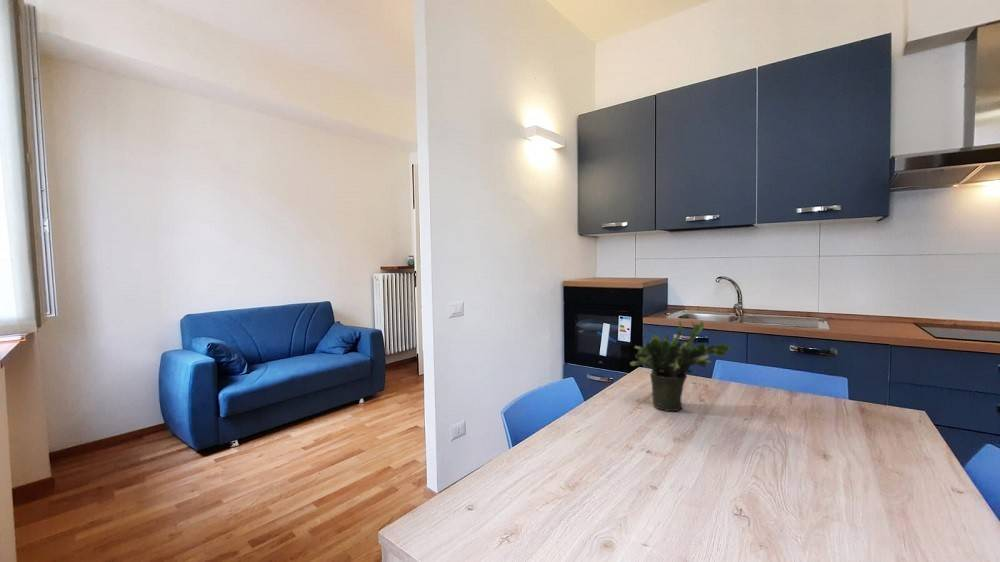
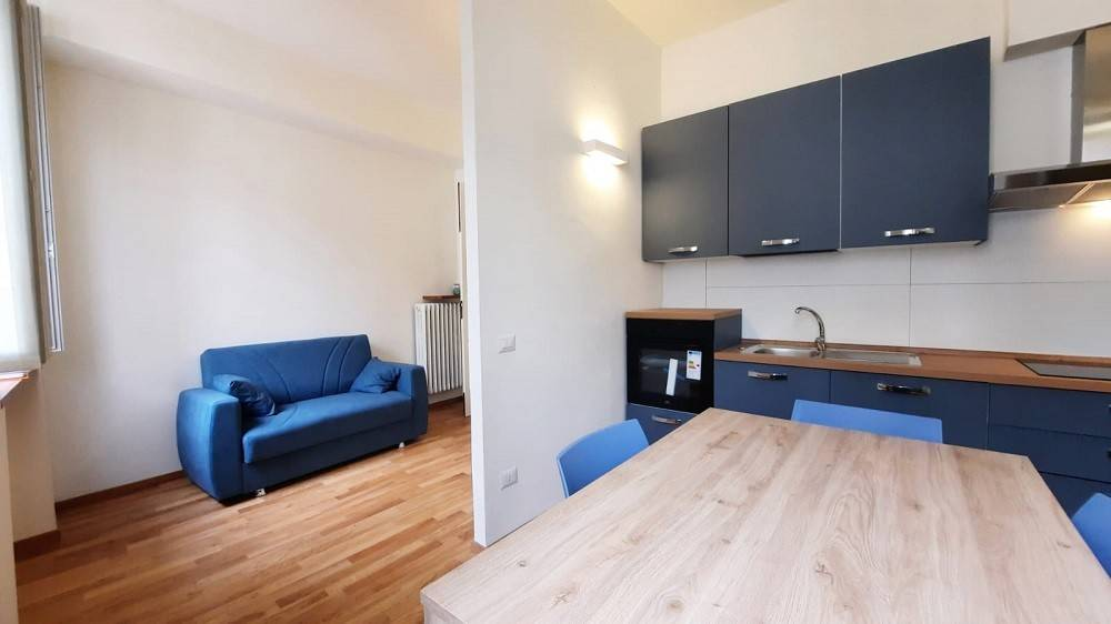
- potted plant [629,319,731,412]
